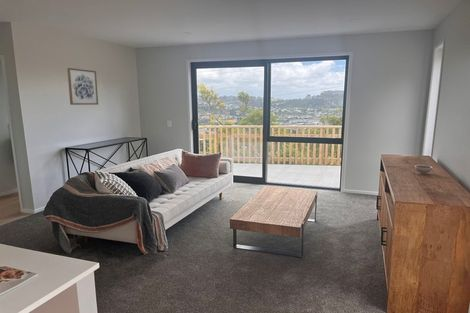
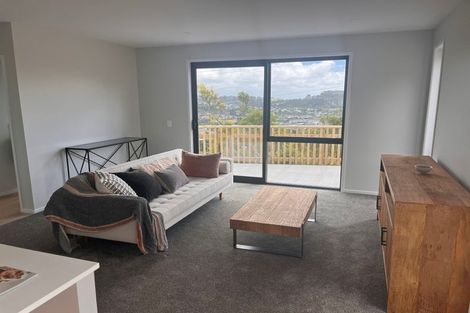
- wall art [66,67,99,106]
